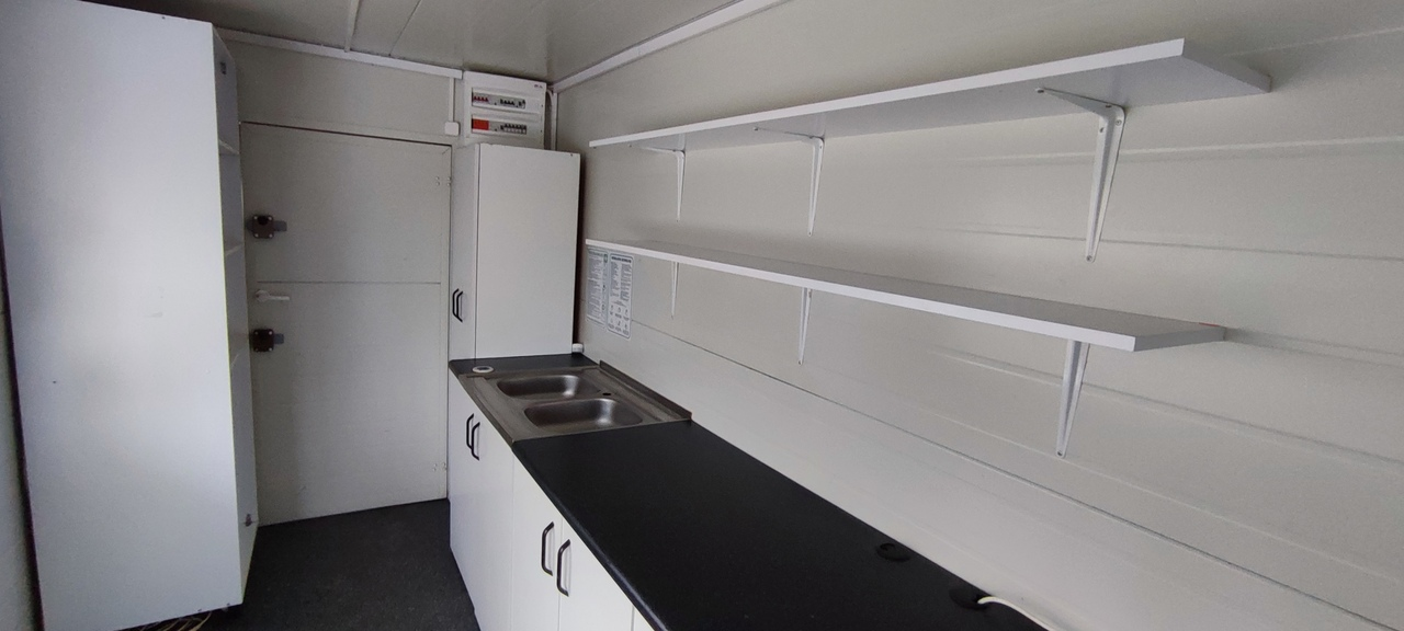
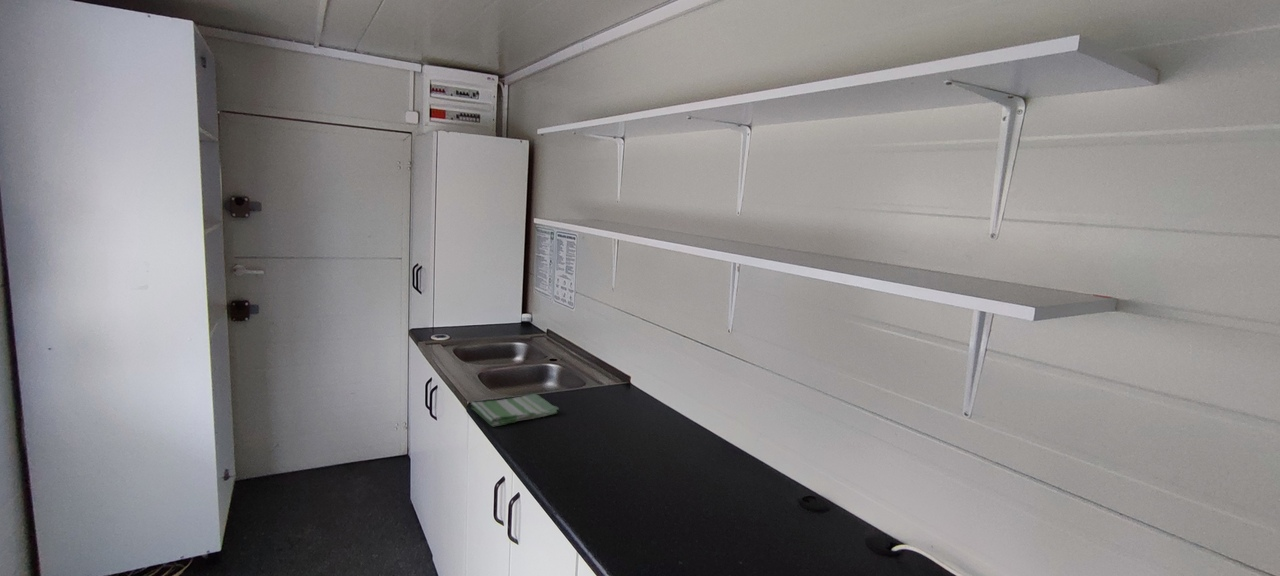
+ dish towel [470,393,560,428]
